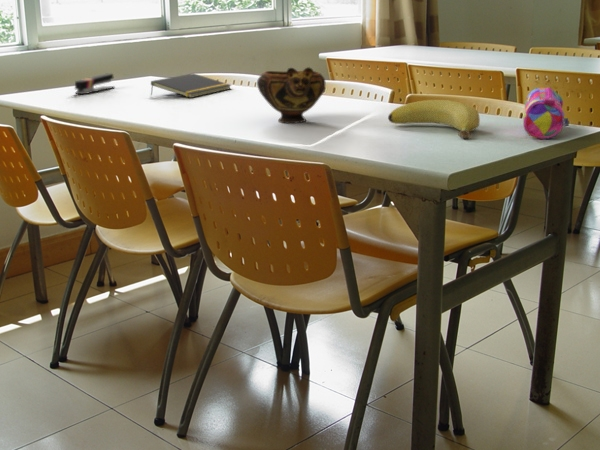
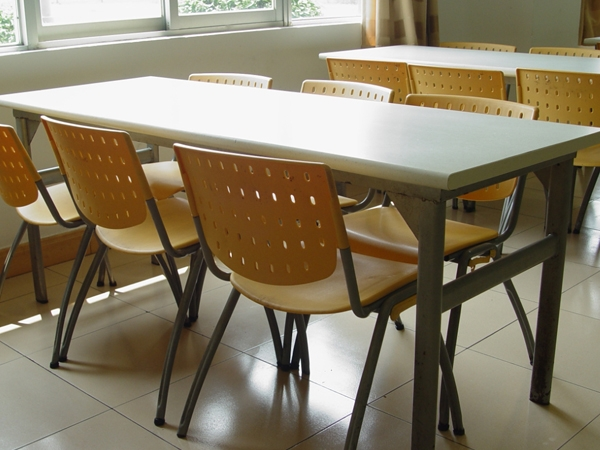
- pencil case [522,86,570,140]
- stapler [74,73,116,95]
- banana [387,99,481,140]
- notepad [150,72,232,99]
- ceramic bowl [256,66,326,124]
